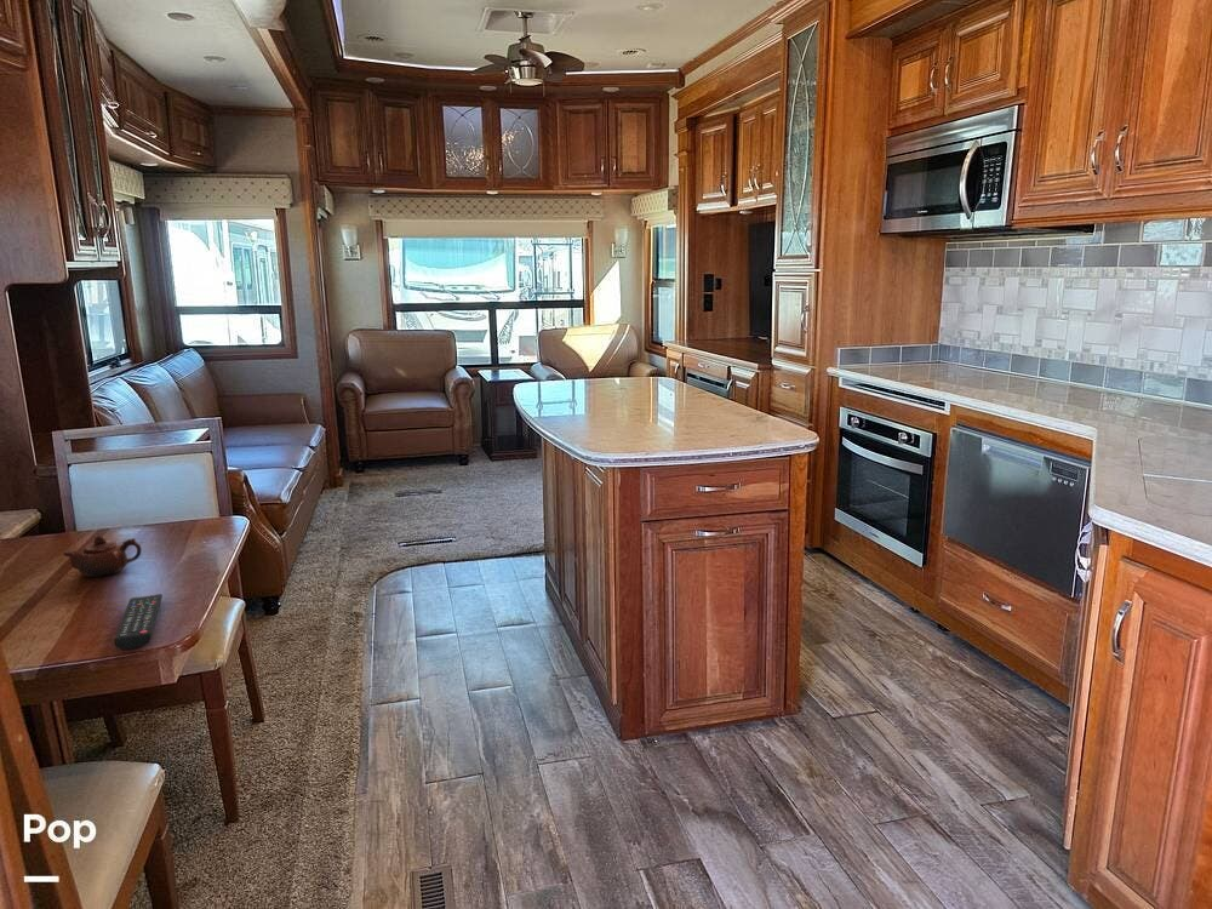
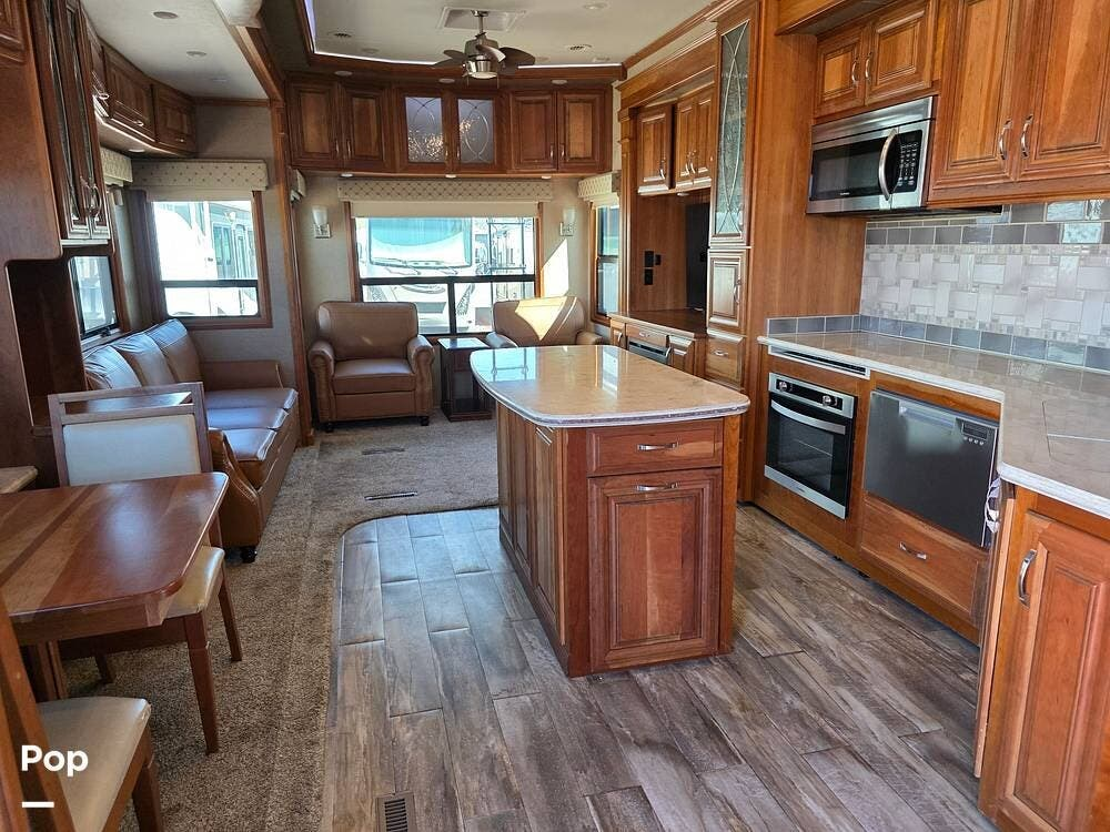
- remote control [113,593,164,651]
- teapot [62,534,143,578]
